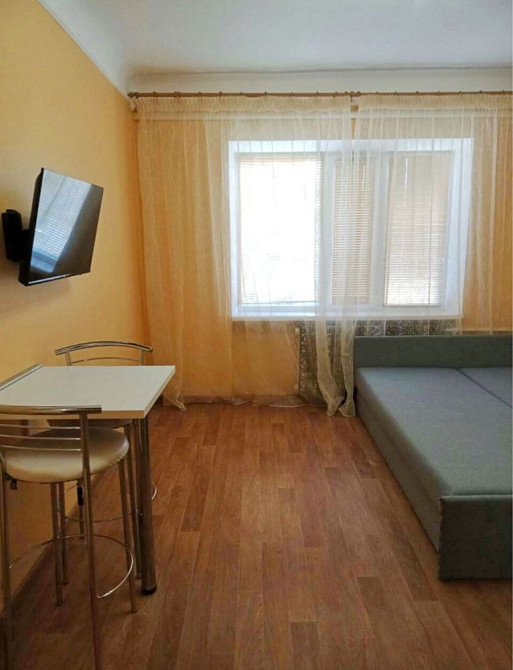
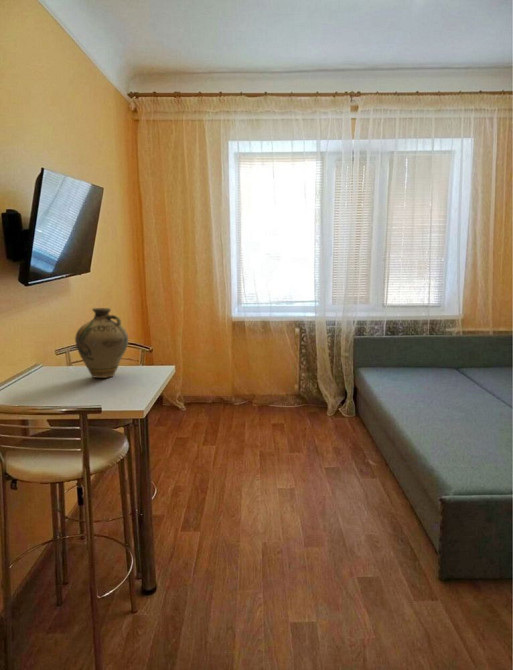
+ jug [74,307,129,379]
